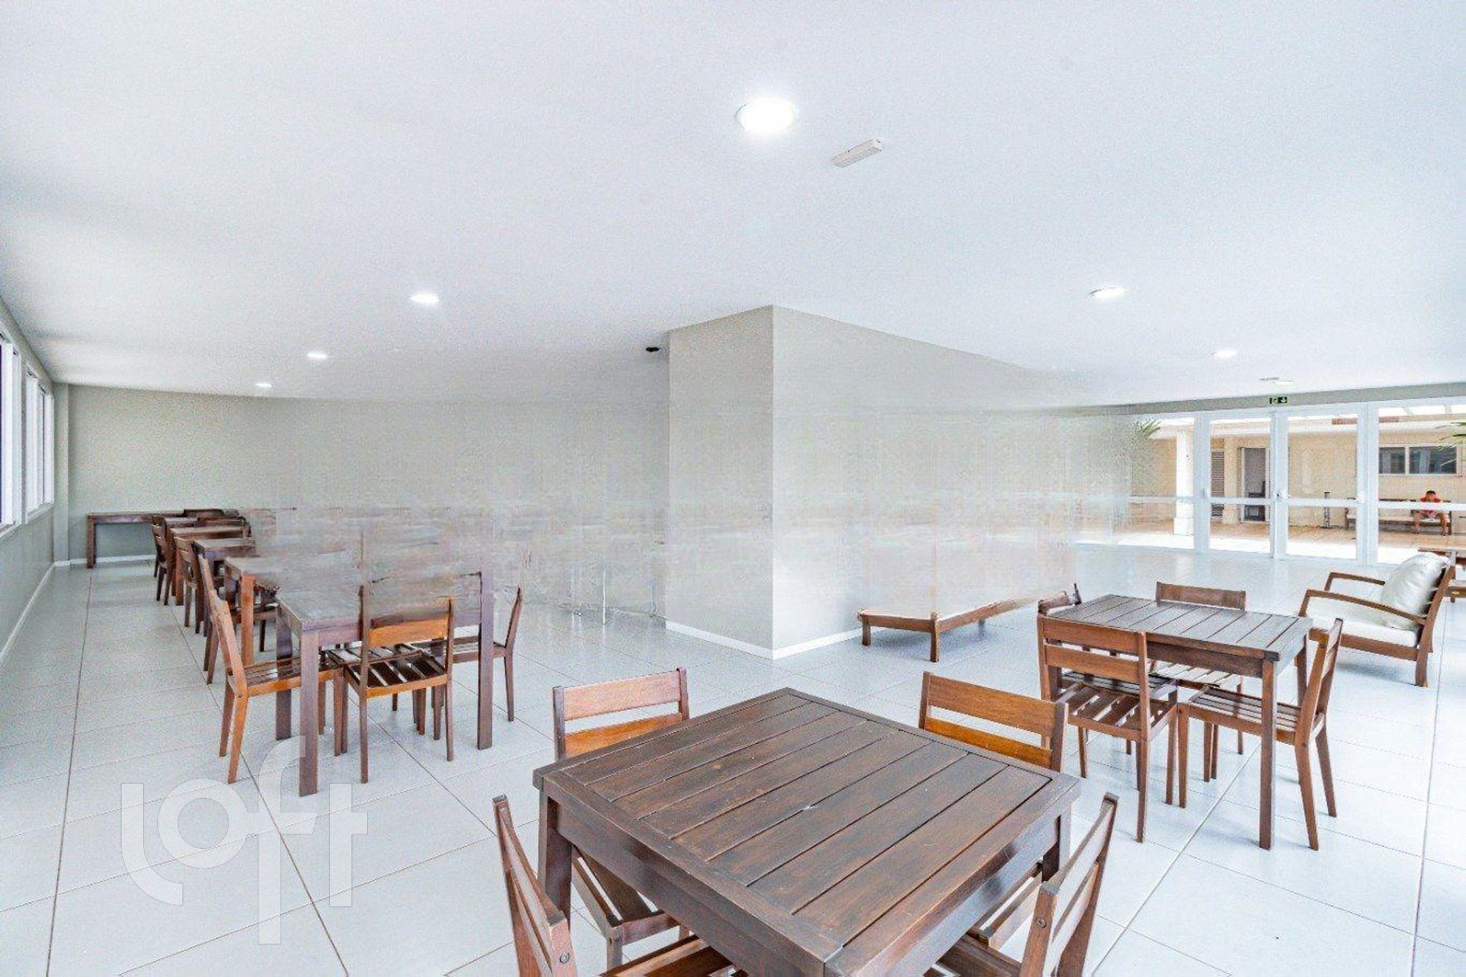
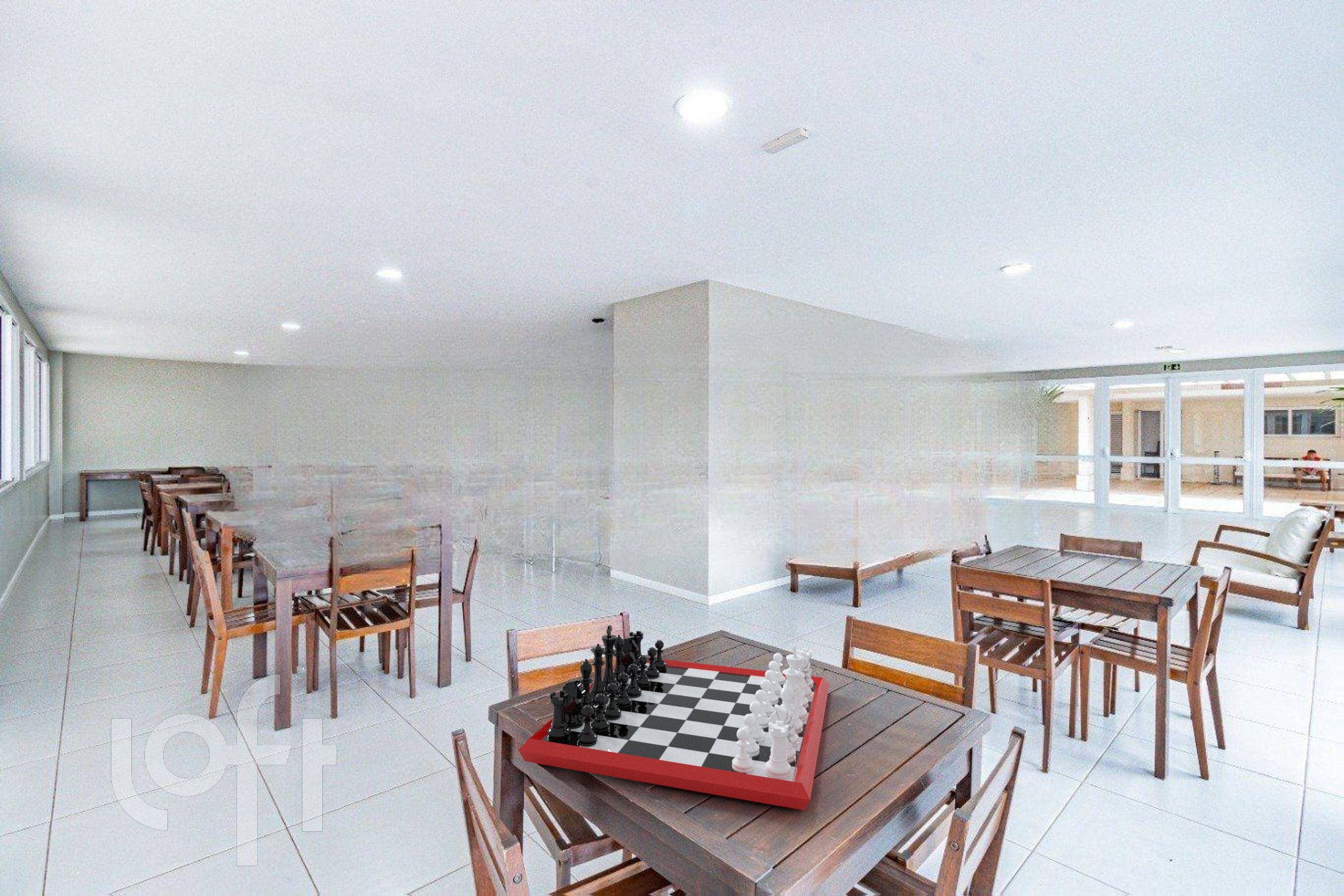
+ chess set [518,625,830,811]
